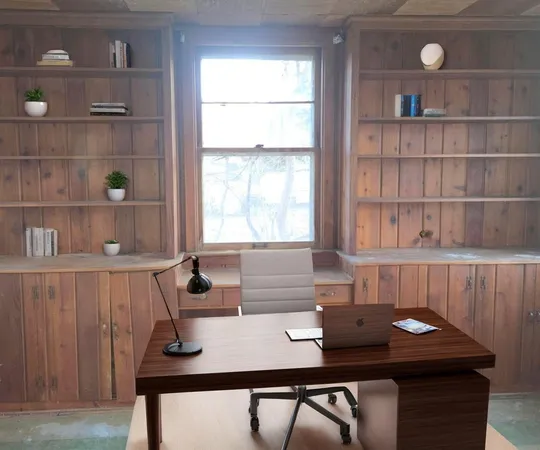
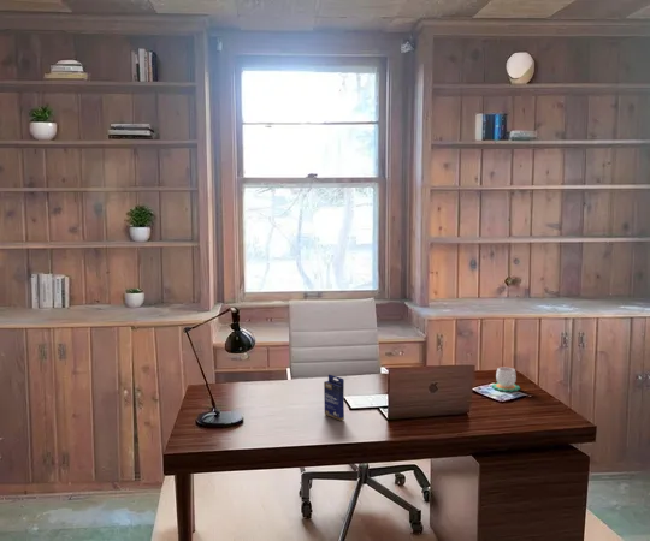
+ small box [323,374,345,422]
+ mug [490,367,521,393]
